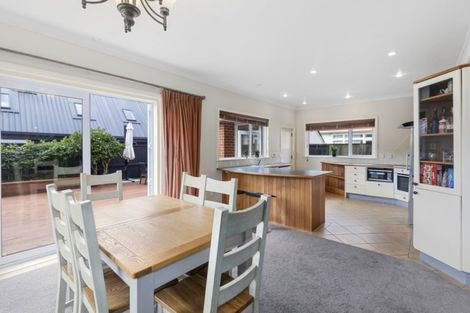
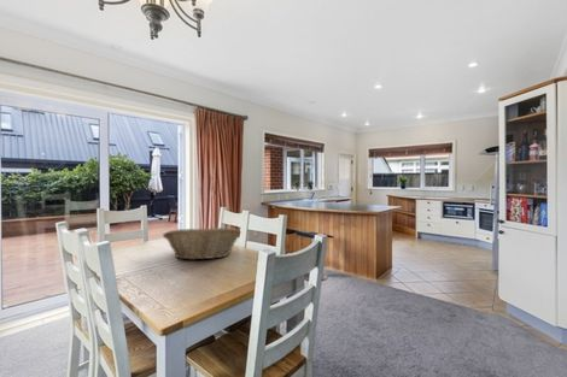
+ fruit basket [162,226,242,261]
